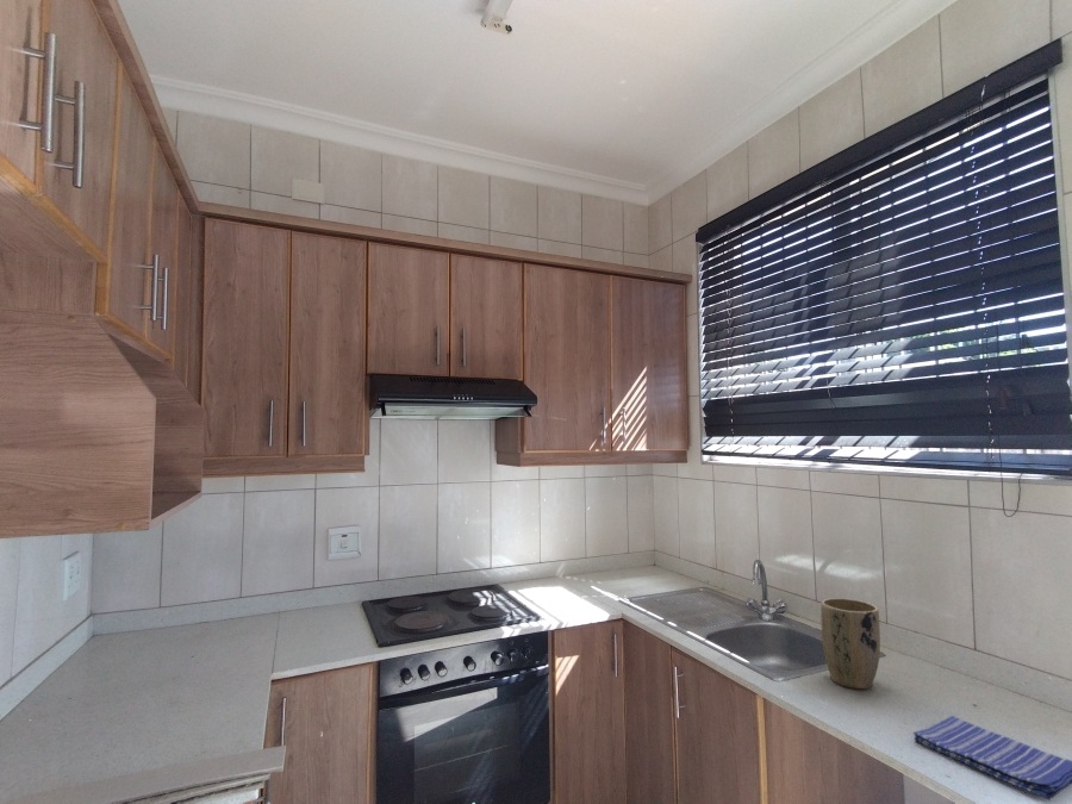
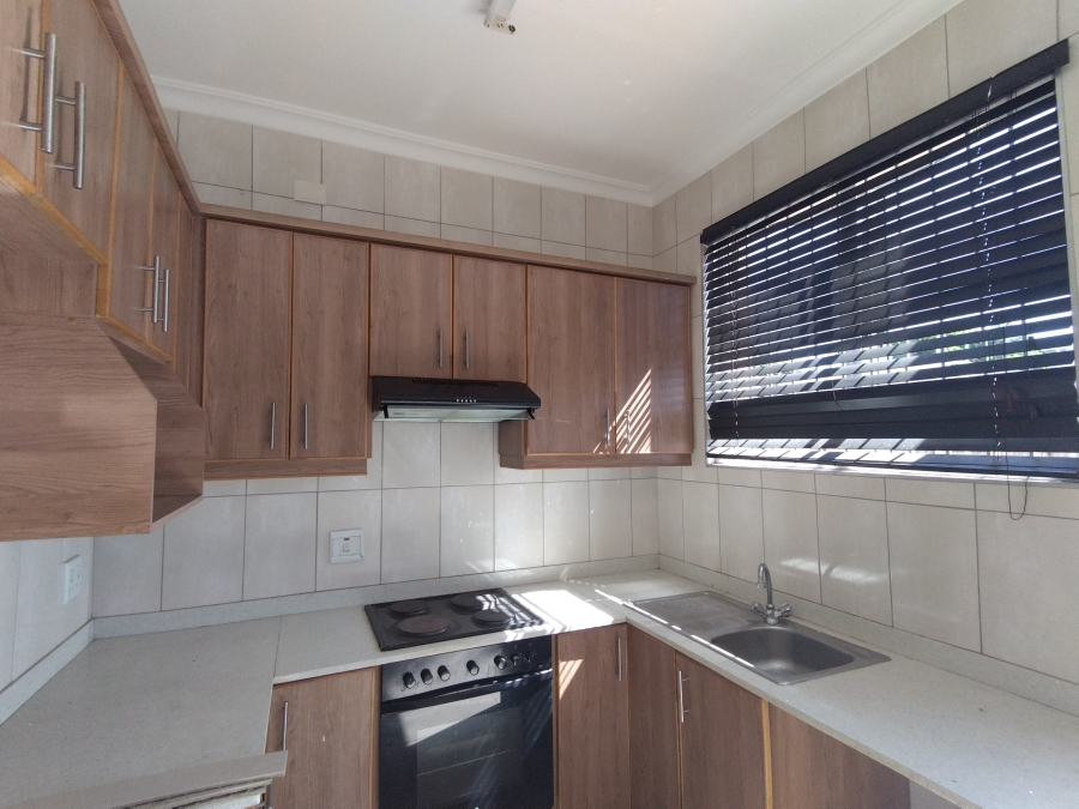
- dish towel [912,715,1072,800]
- plant pot [819,597,881,690]
